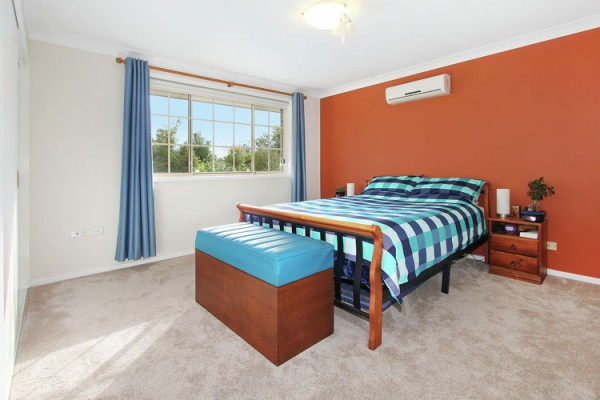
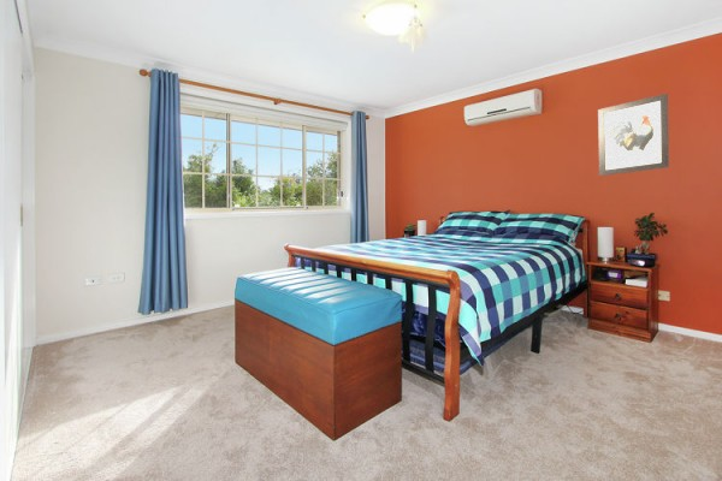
+ wall art [597,93,670,177]
